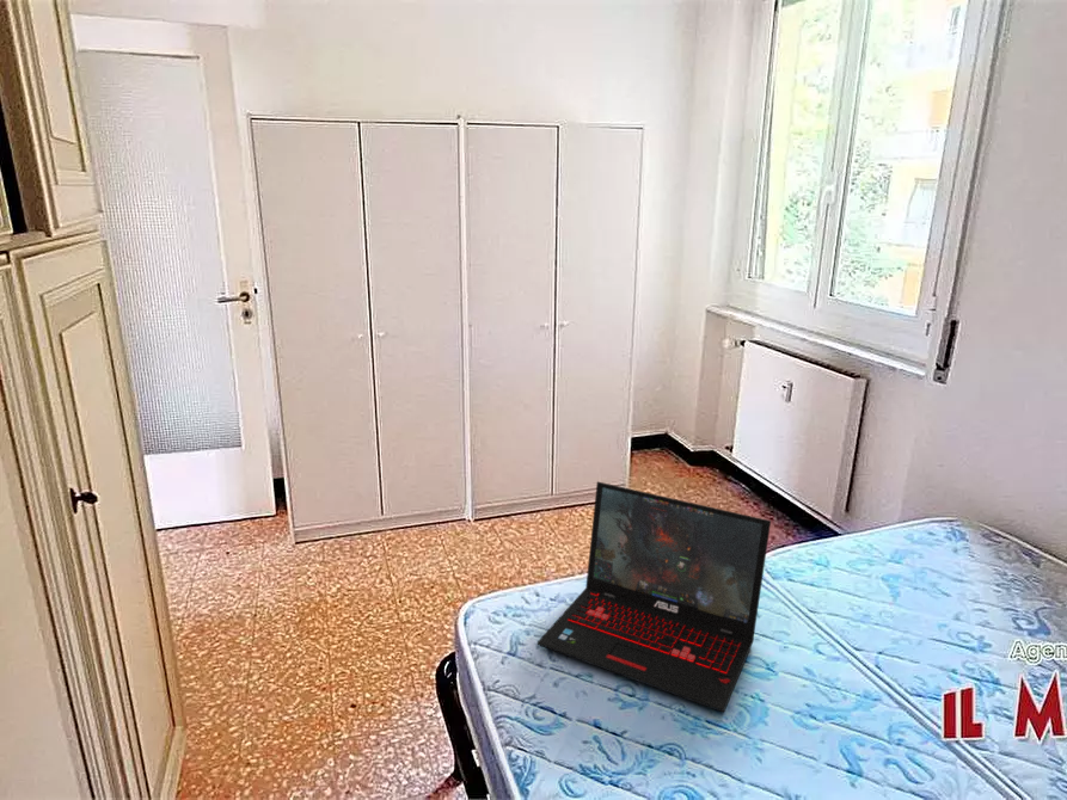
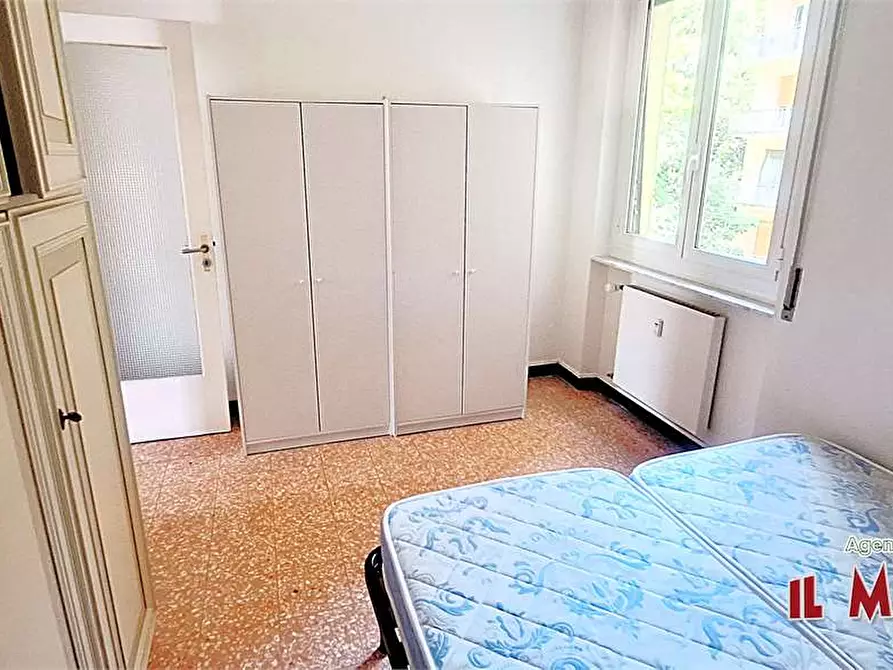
- laptop [536,480,772,714]
